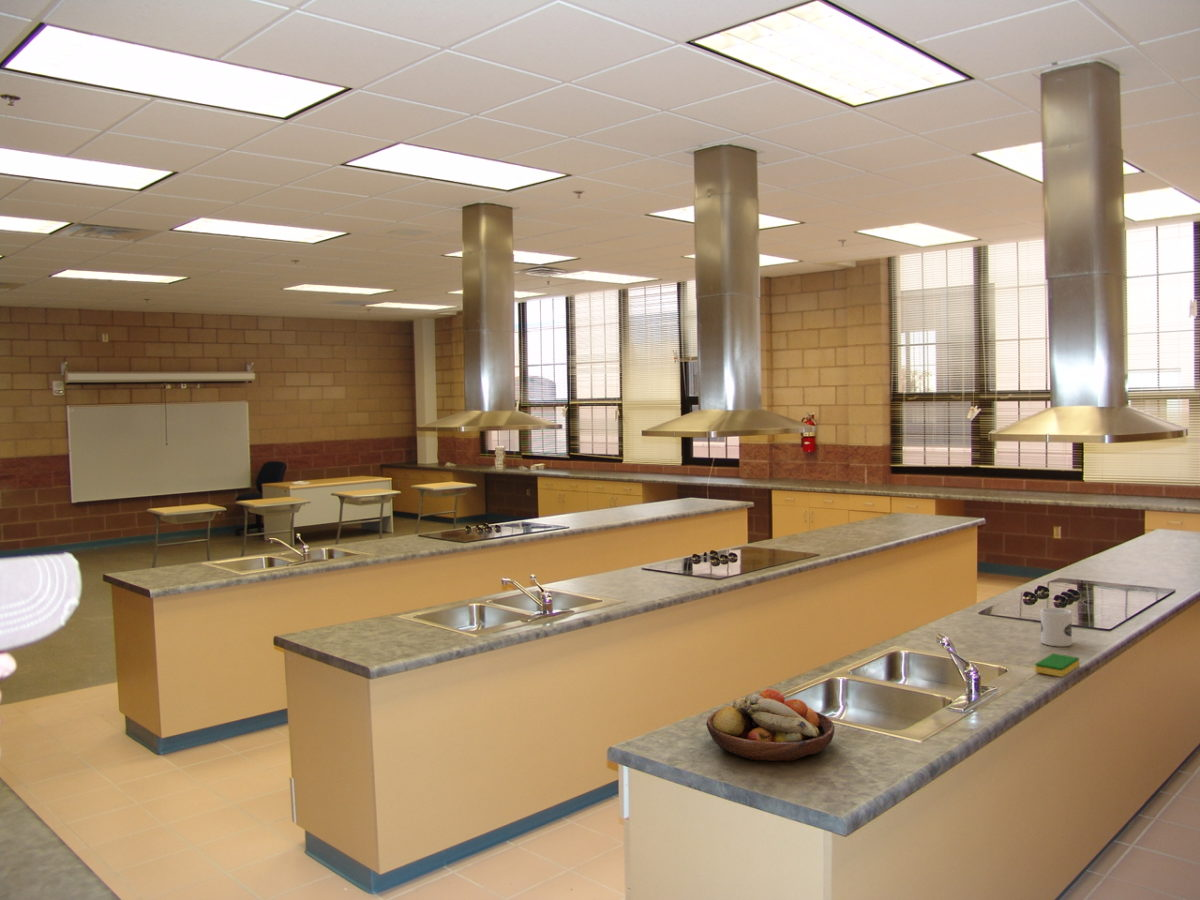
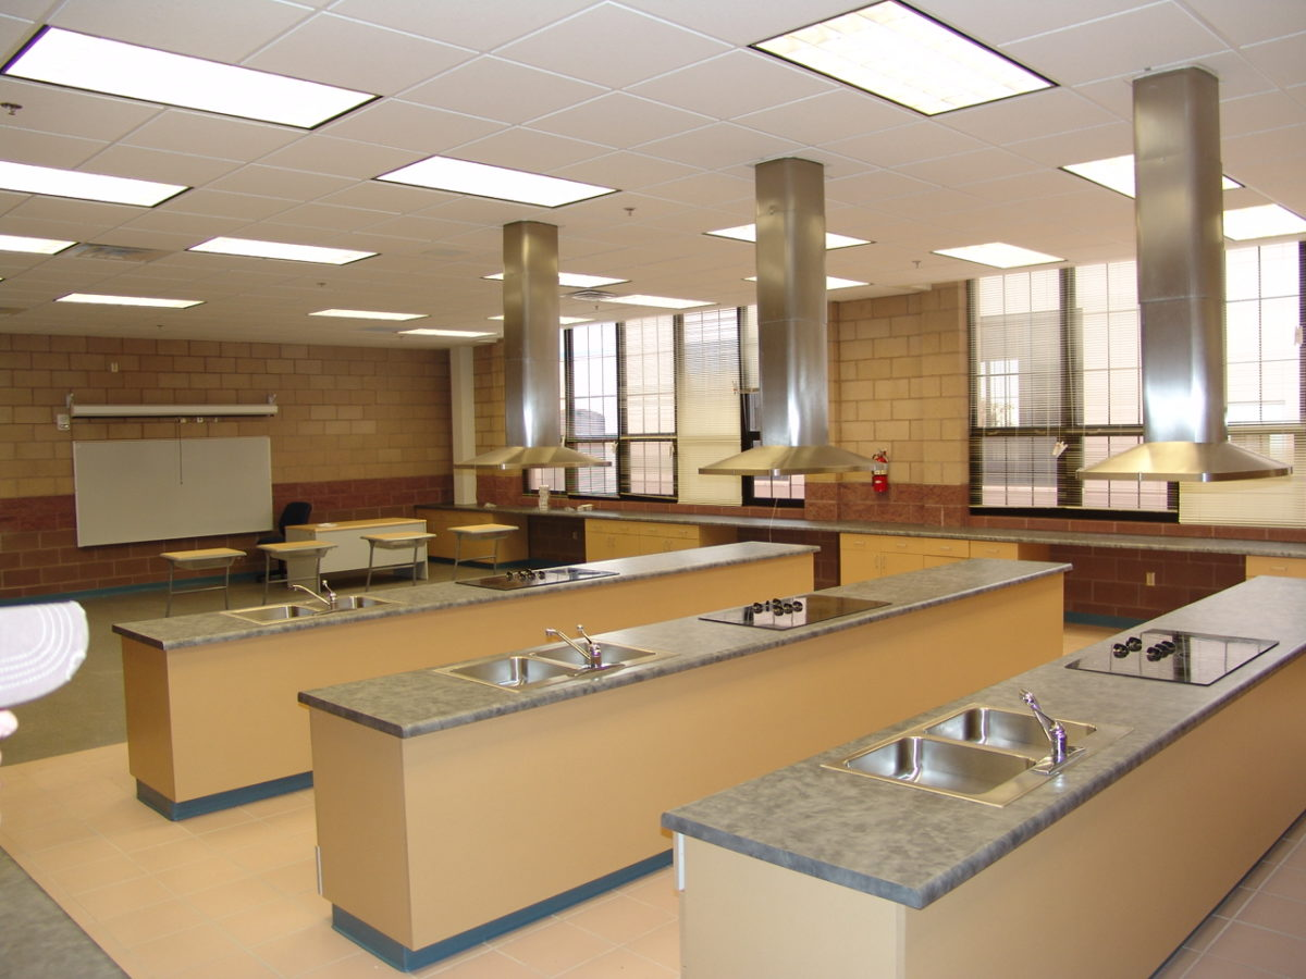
- mug [1040,607,1073,647]
- dish sponge [1034,653,1080,678]
- fruit bowl [705,688,835,762]
